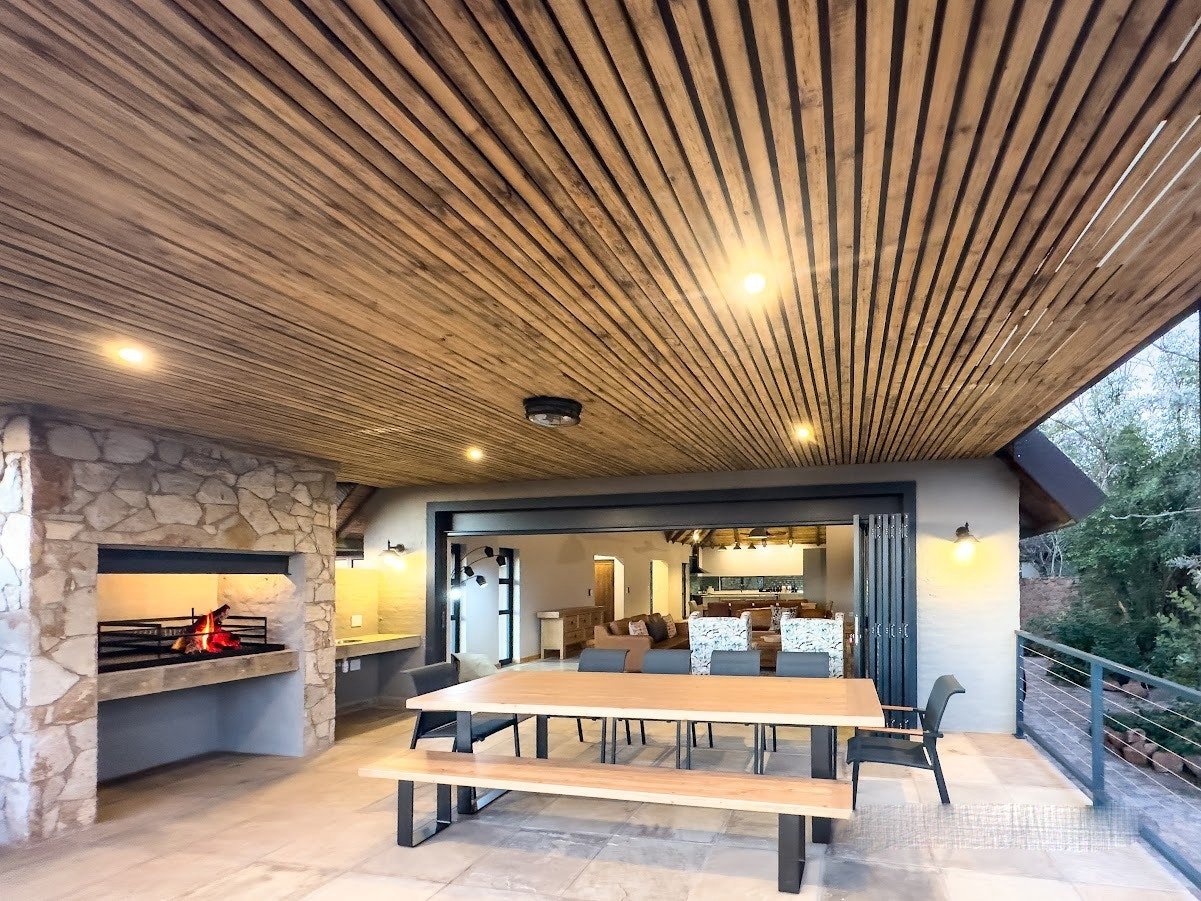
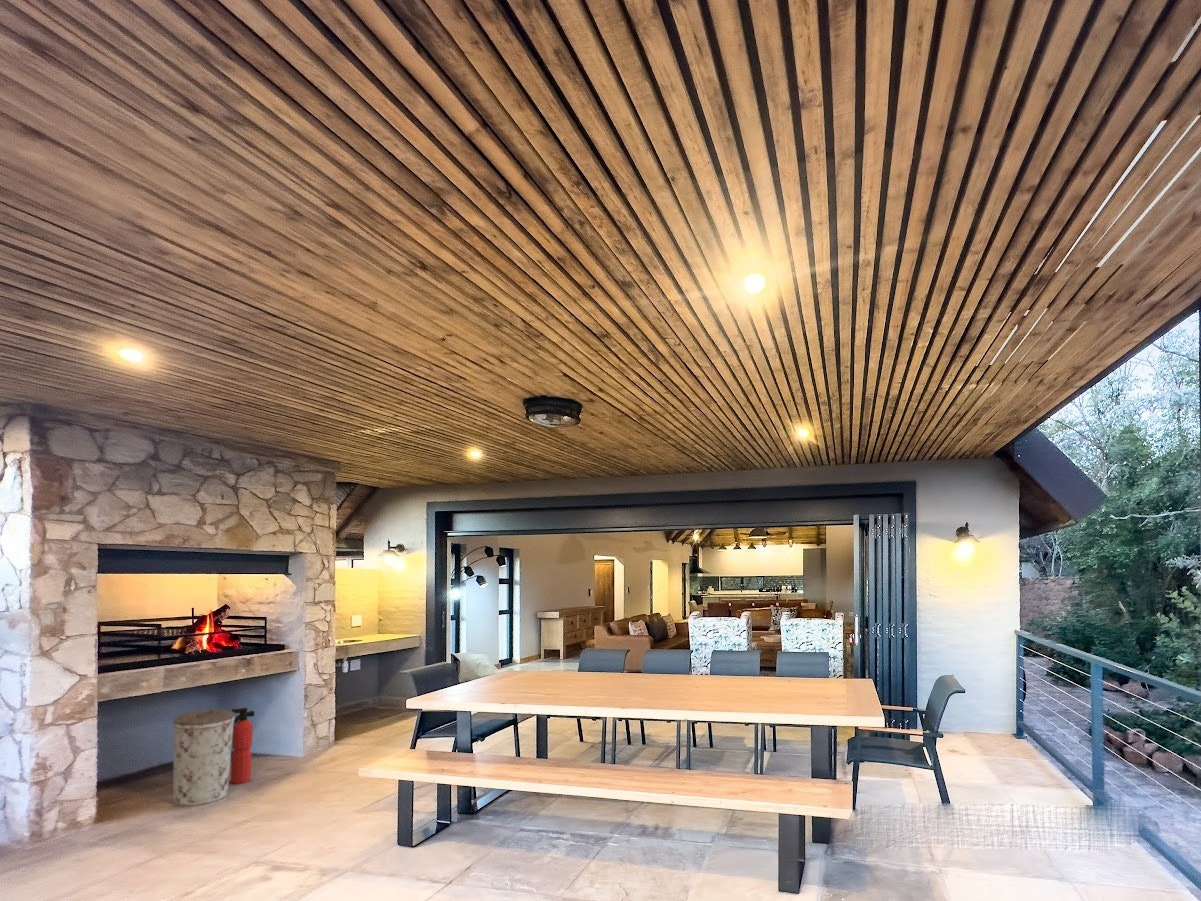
+ trash can [172,708,236,809]
+ fire extinguisher [230,707,255,785]
